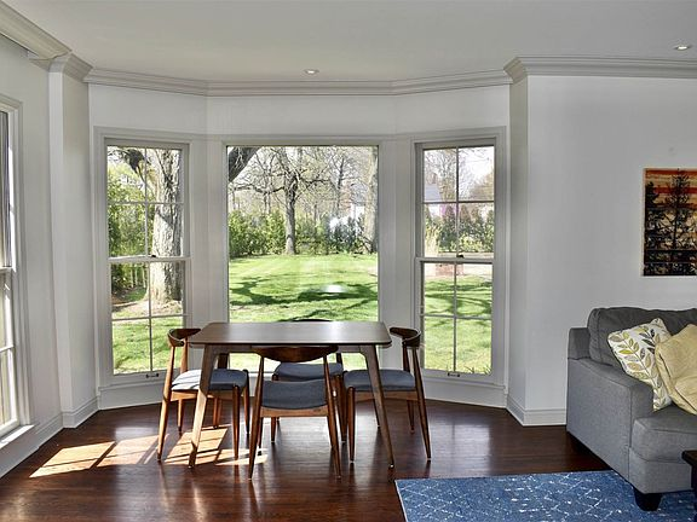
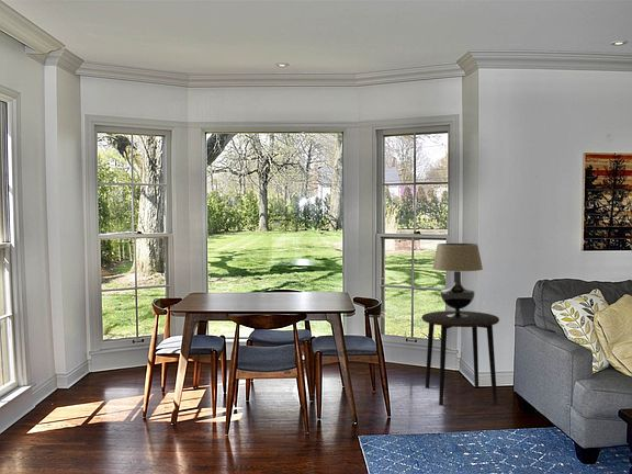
+ side table [420,309,500,406]
+ table lamp [431,242,484,318]
